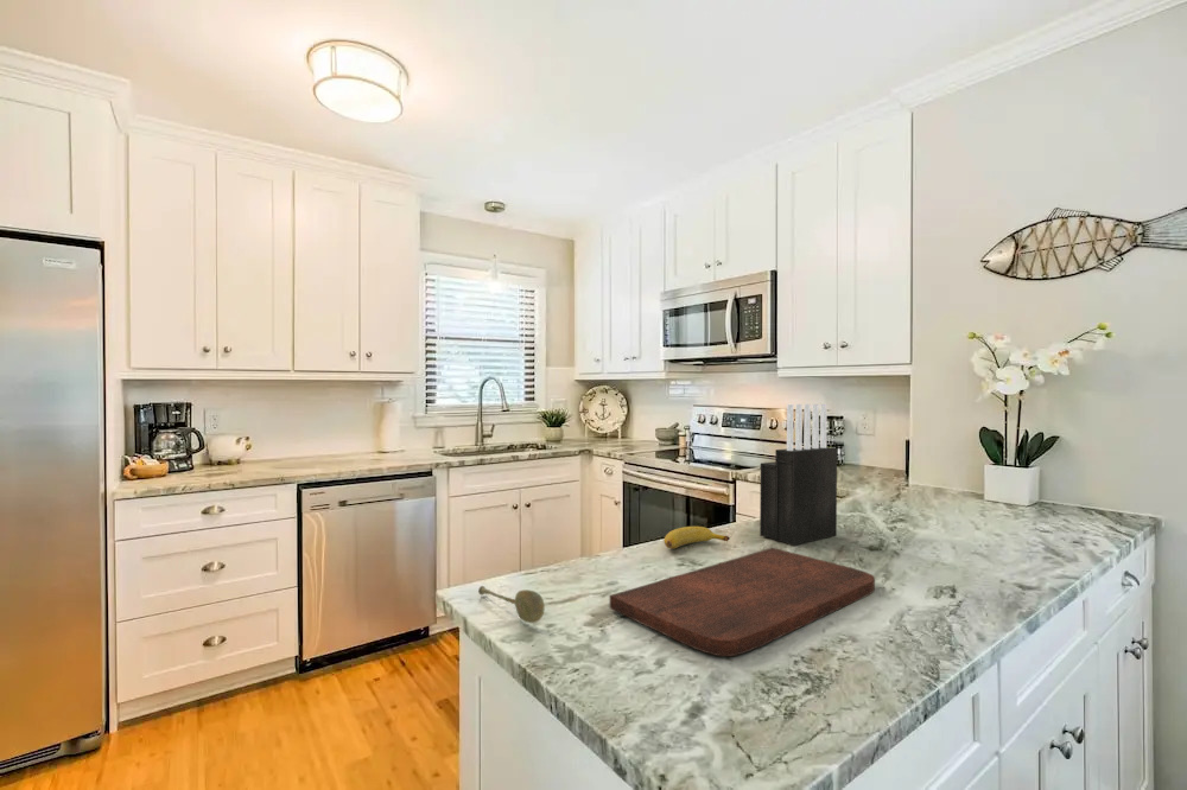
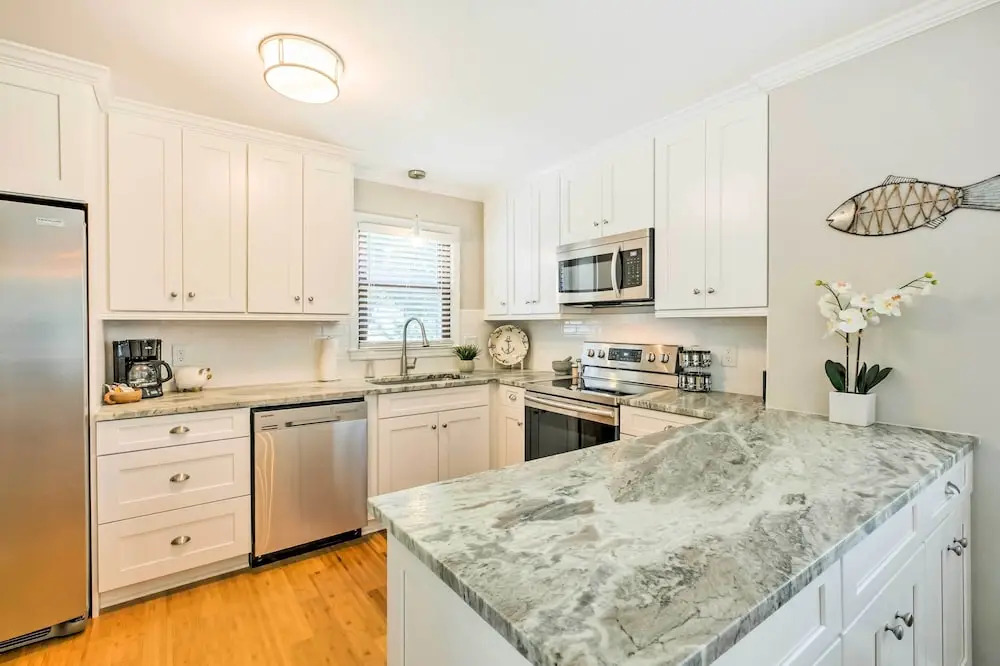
- knife block [758,403,838,546]
- banana [662,525,730,550]
- soupspoon [477,585,546,624]
- cutting board [609,547,876,657]
